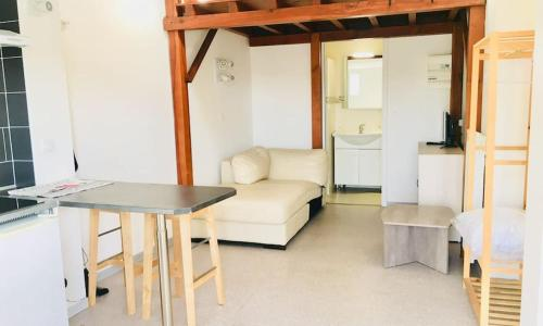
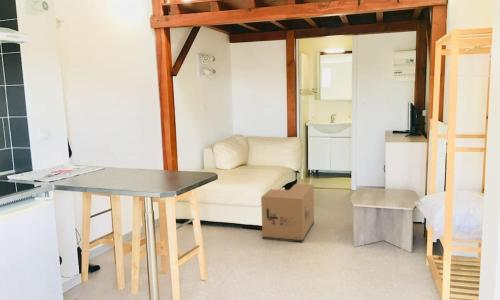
+ cardboard box [260,183,315,244]
